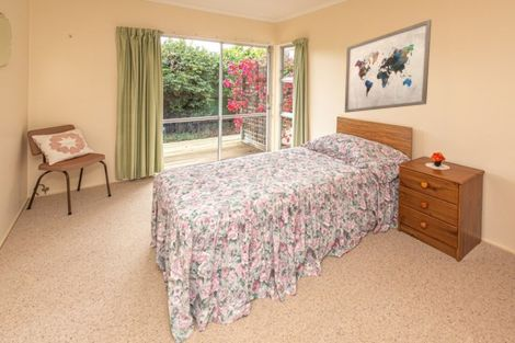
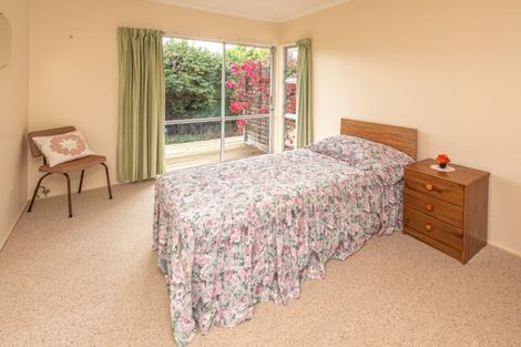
- wall art [344,19,433,114]
